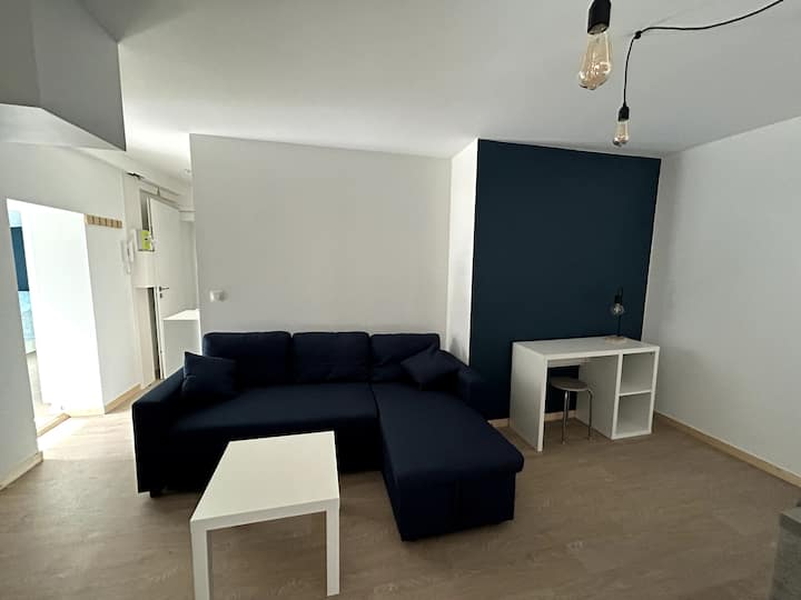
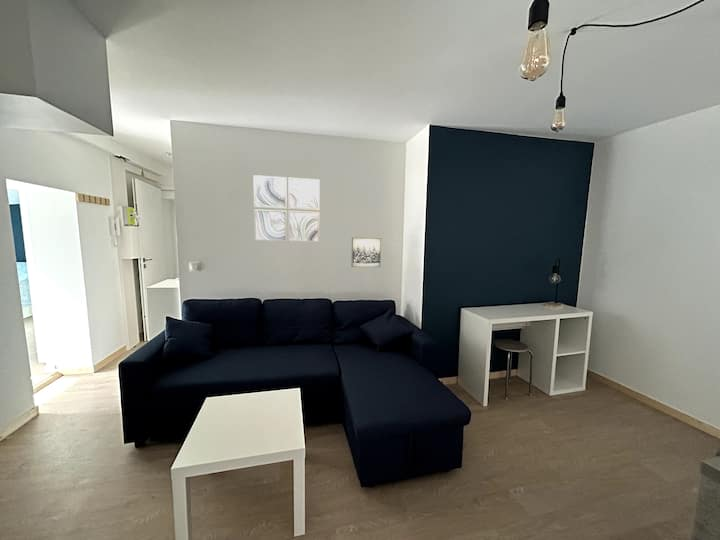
+ wall art [351,237,382,268]
+ wall art [252,174,320,243]
